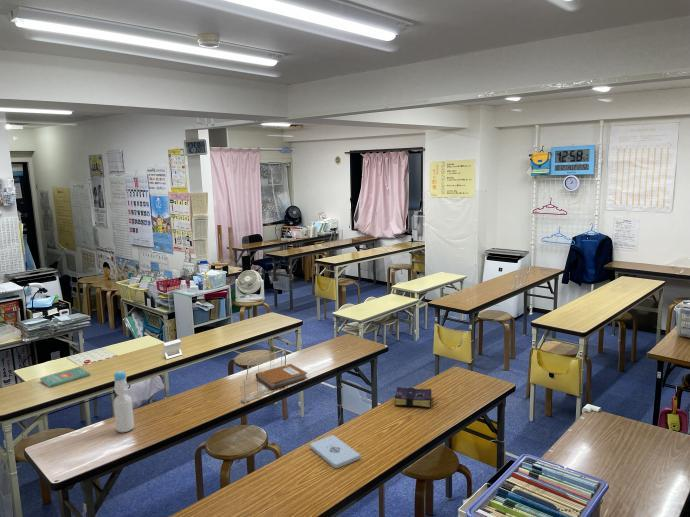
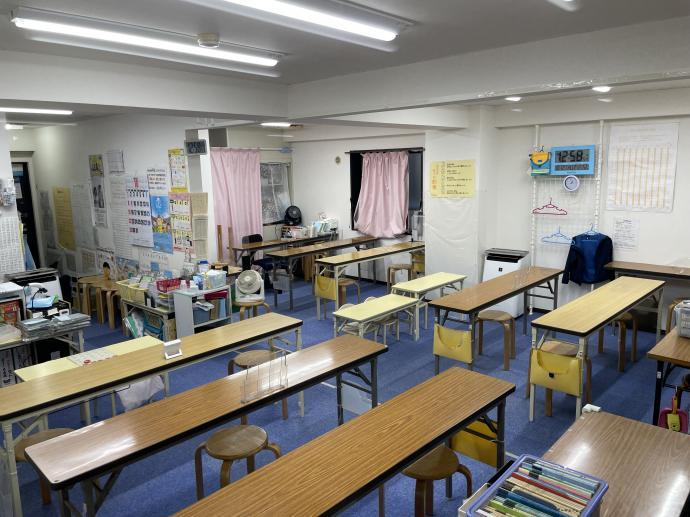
- notebook [255,363,309,390]
- bottle [113,370,135,433]
- book [39,366,91,389]
- notepad [309,434,362,469]
- book [394,386,432,409]
